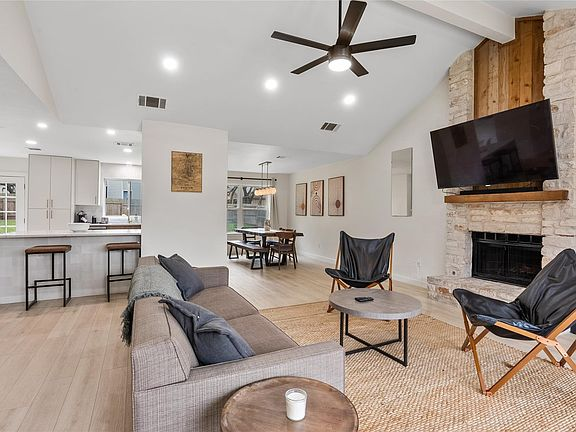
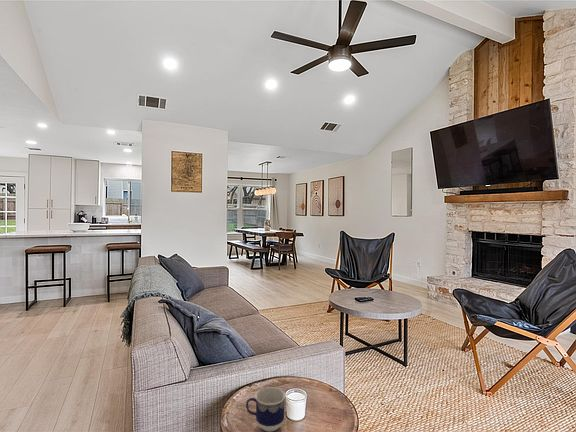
+ cup [245,386,286,432]
